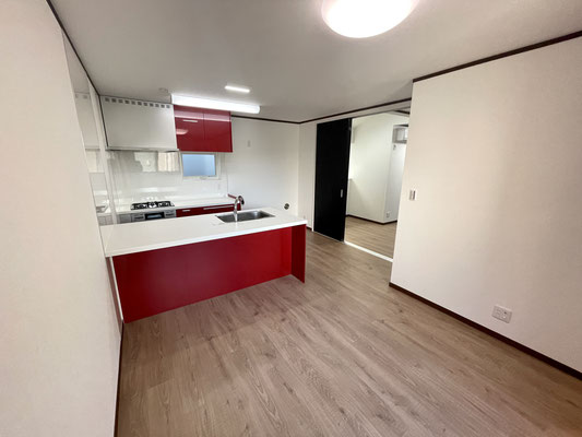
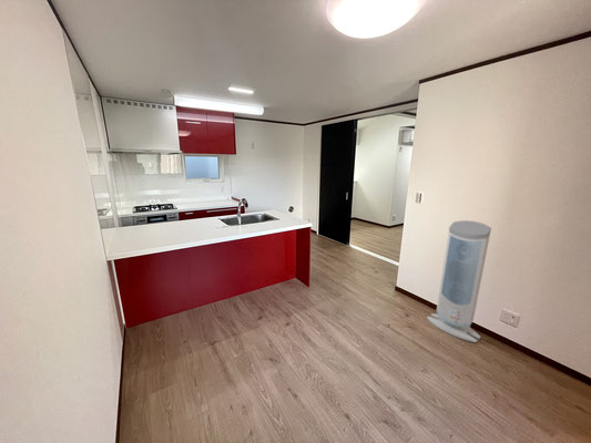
+ air purifier [426,219,492,343]
